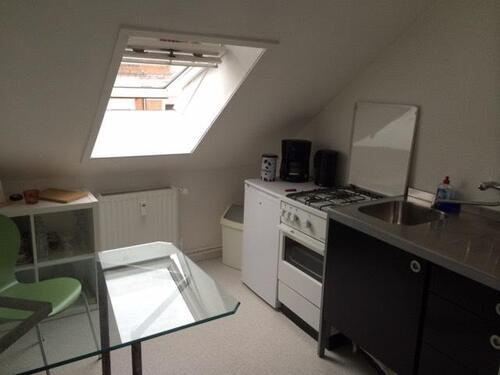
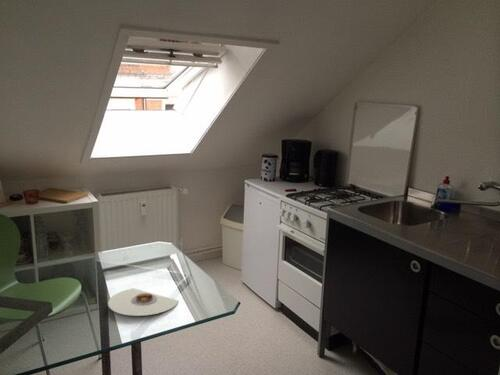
+ plate [107,287,180,317]
